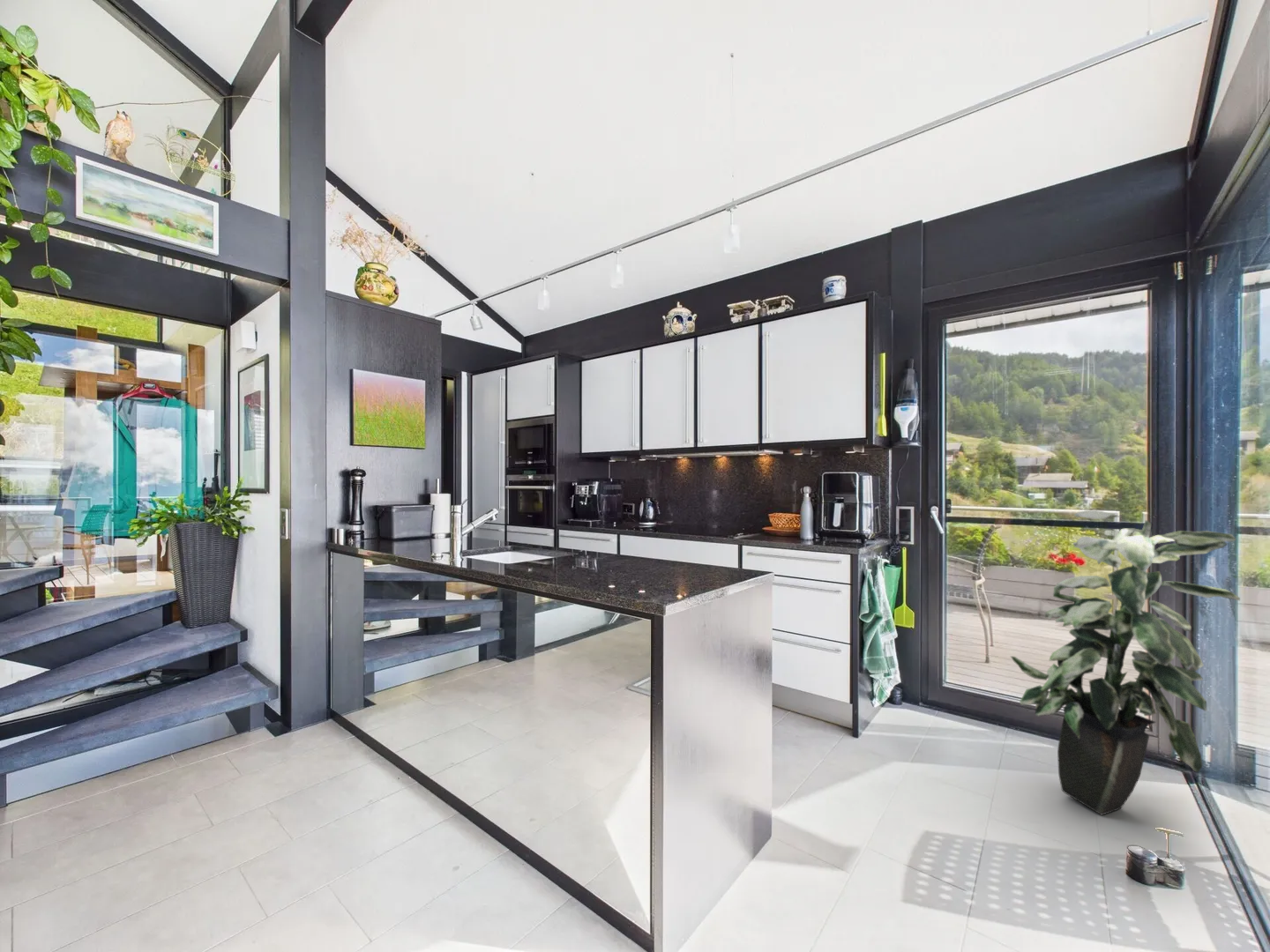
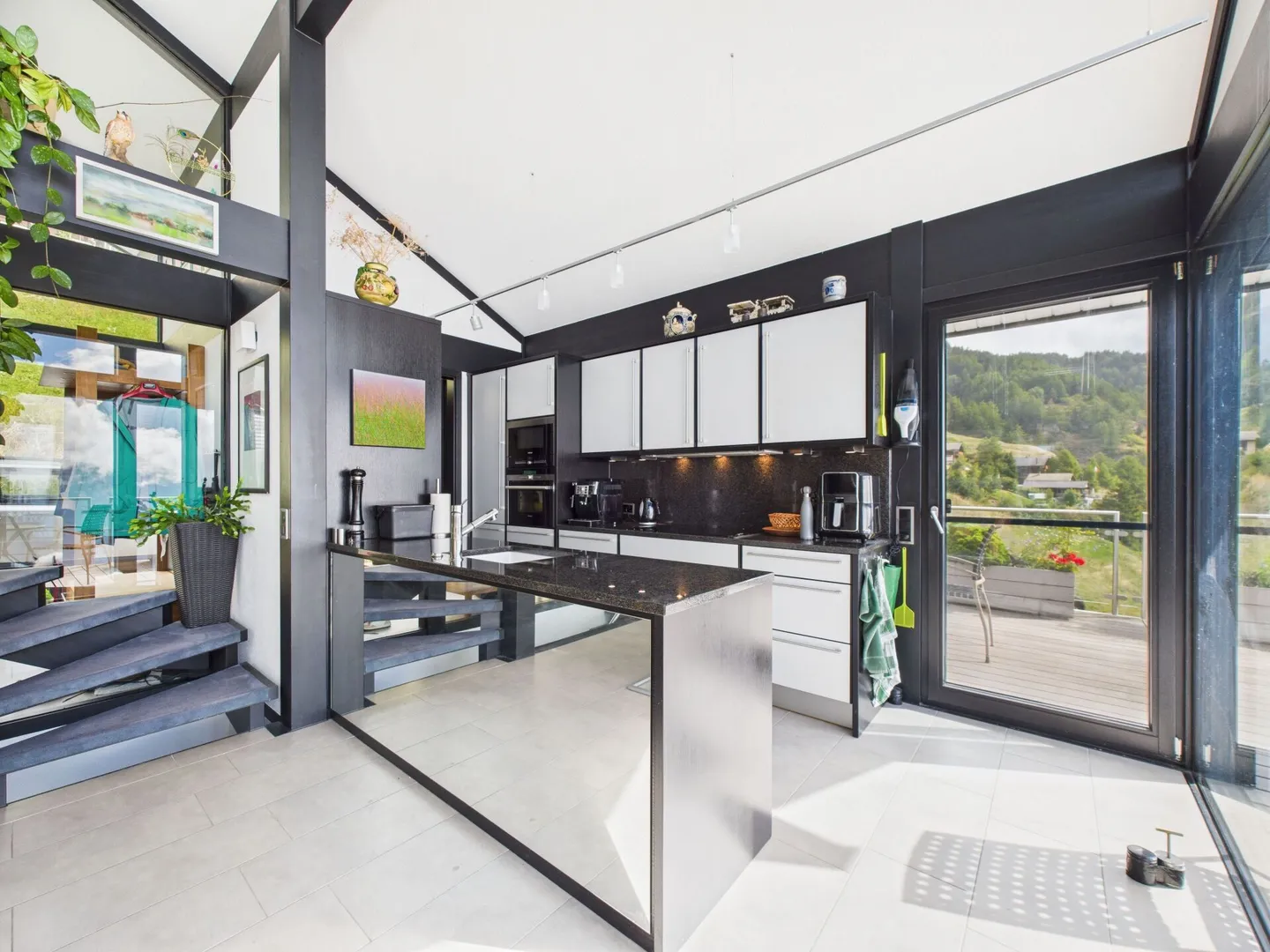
- indoor plant [1010,509,1241,816]
